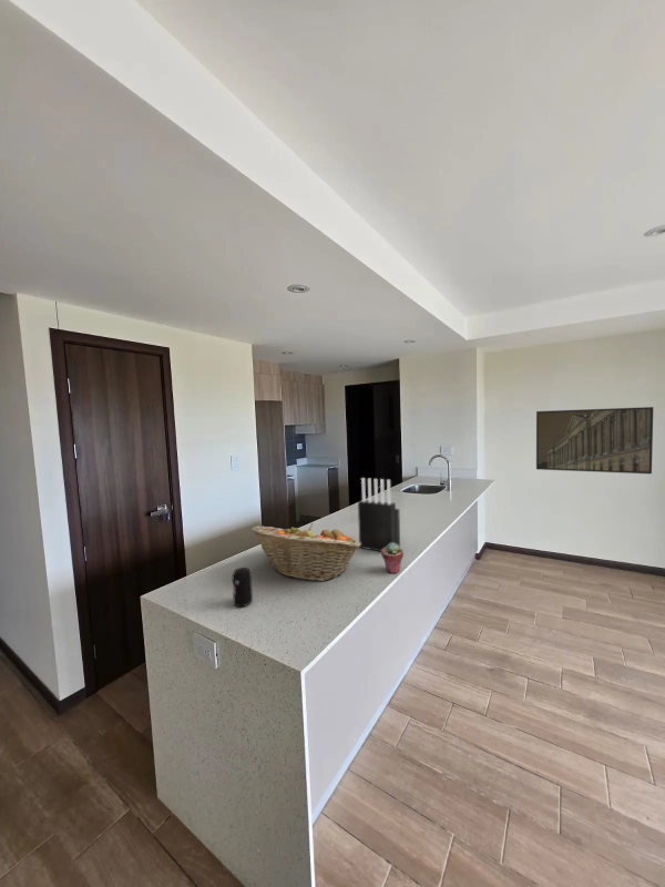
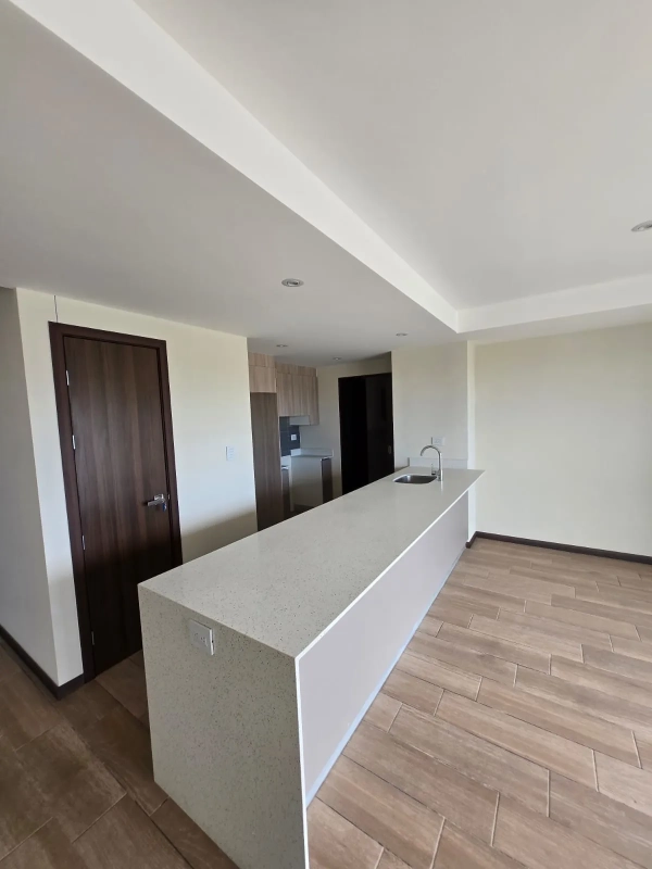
- knife block [357,477,401,552]
- beverage can [232,567,254,608]
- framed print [535,406,654,475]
- potted succulent [380,543,405,574]
- fruit basket [250,522,360,582]
